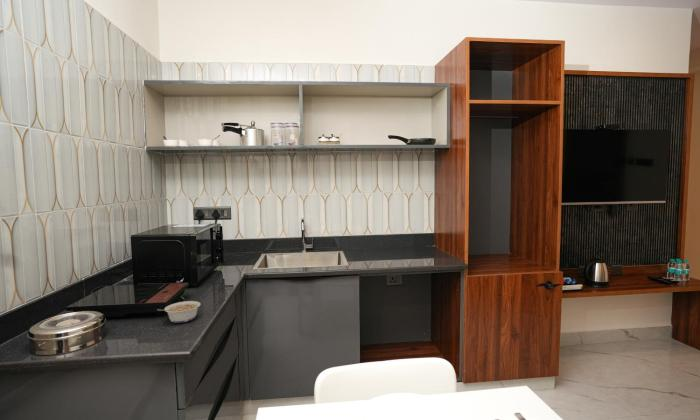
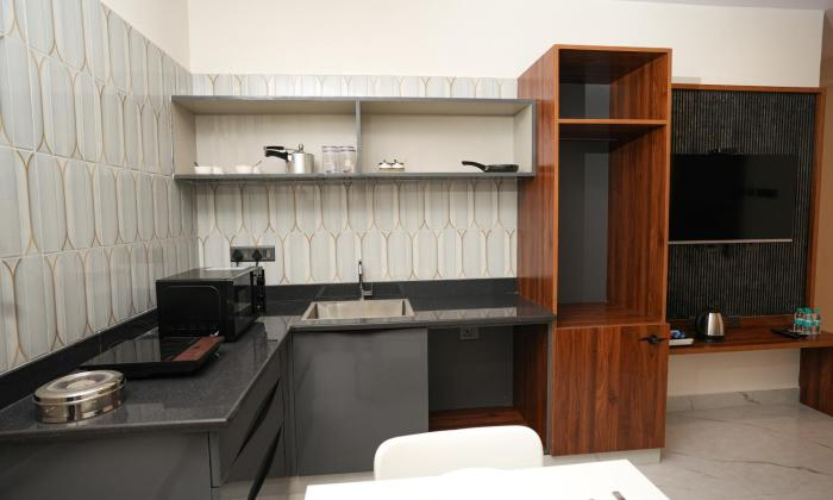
- legume [156,300,202,324]
